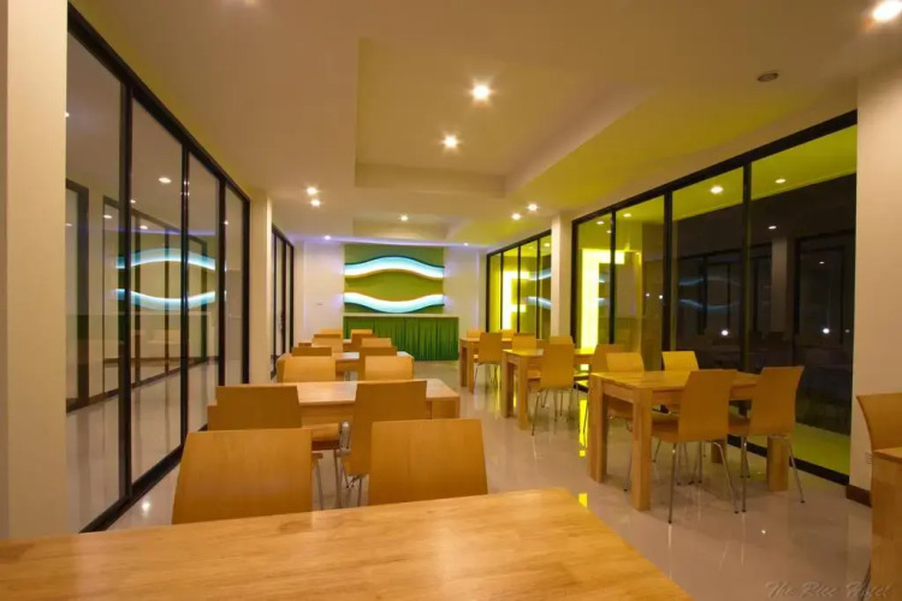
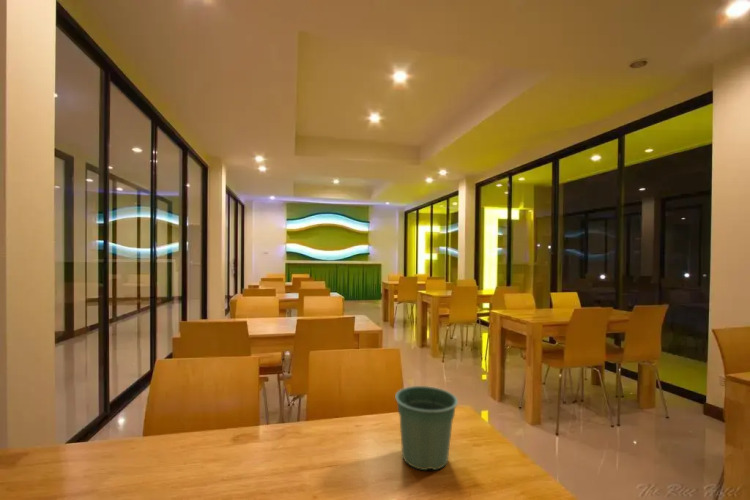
+ flower pot [394,385,459,471]
